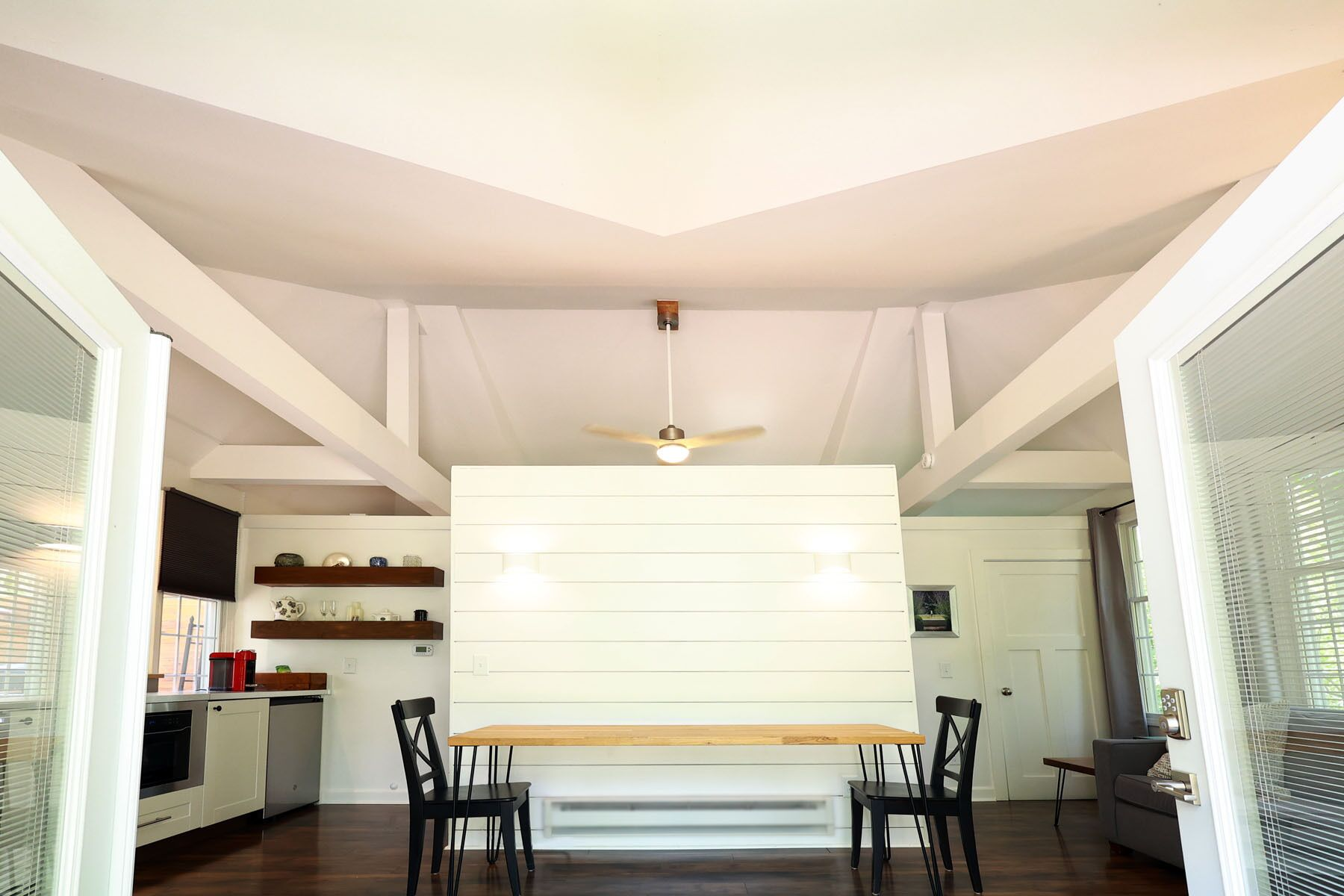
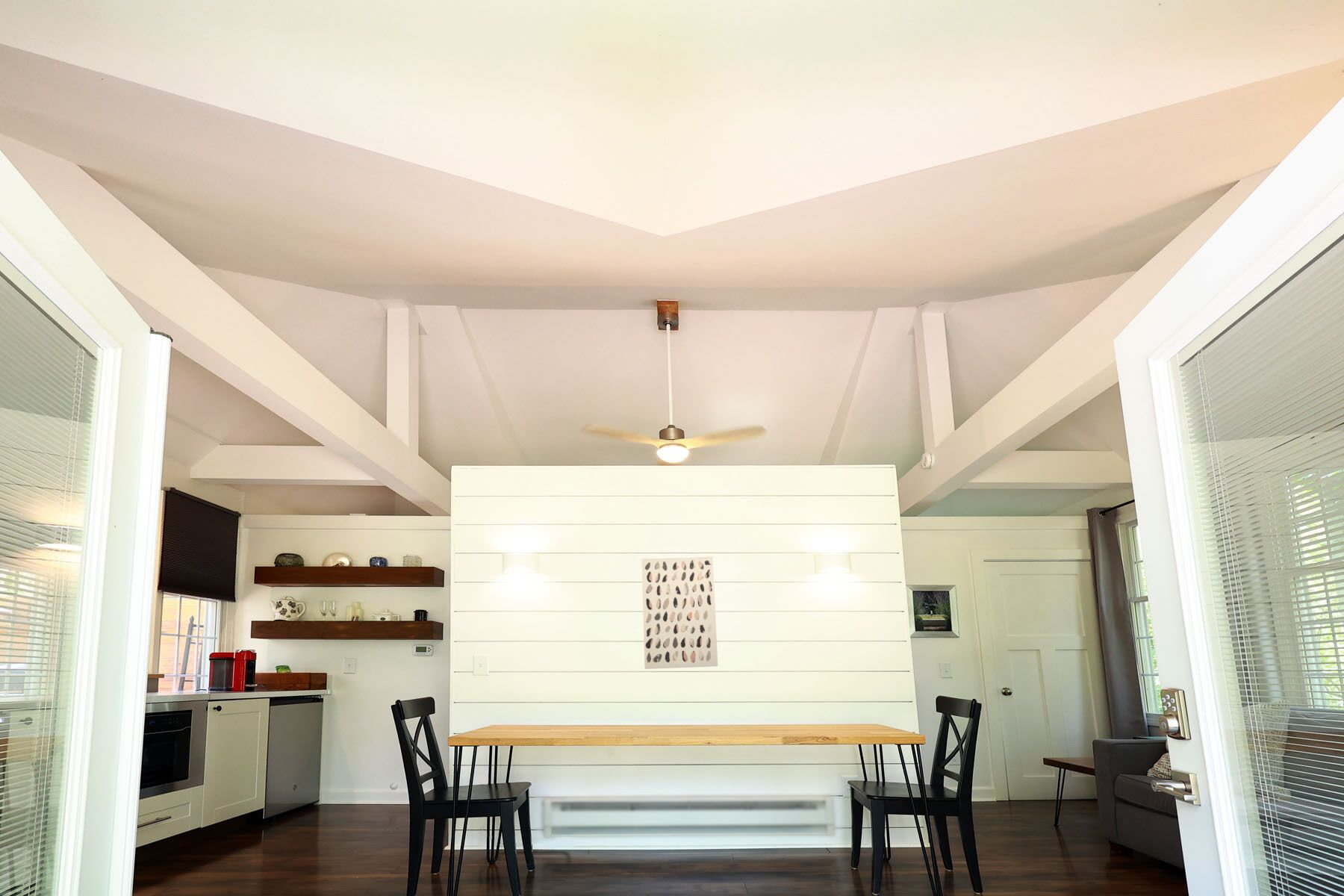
+ wall art [641,556,718,670]
